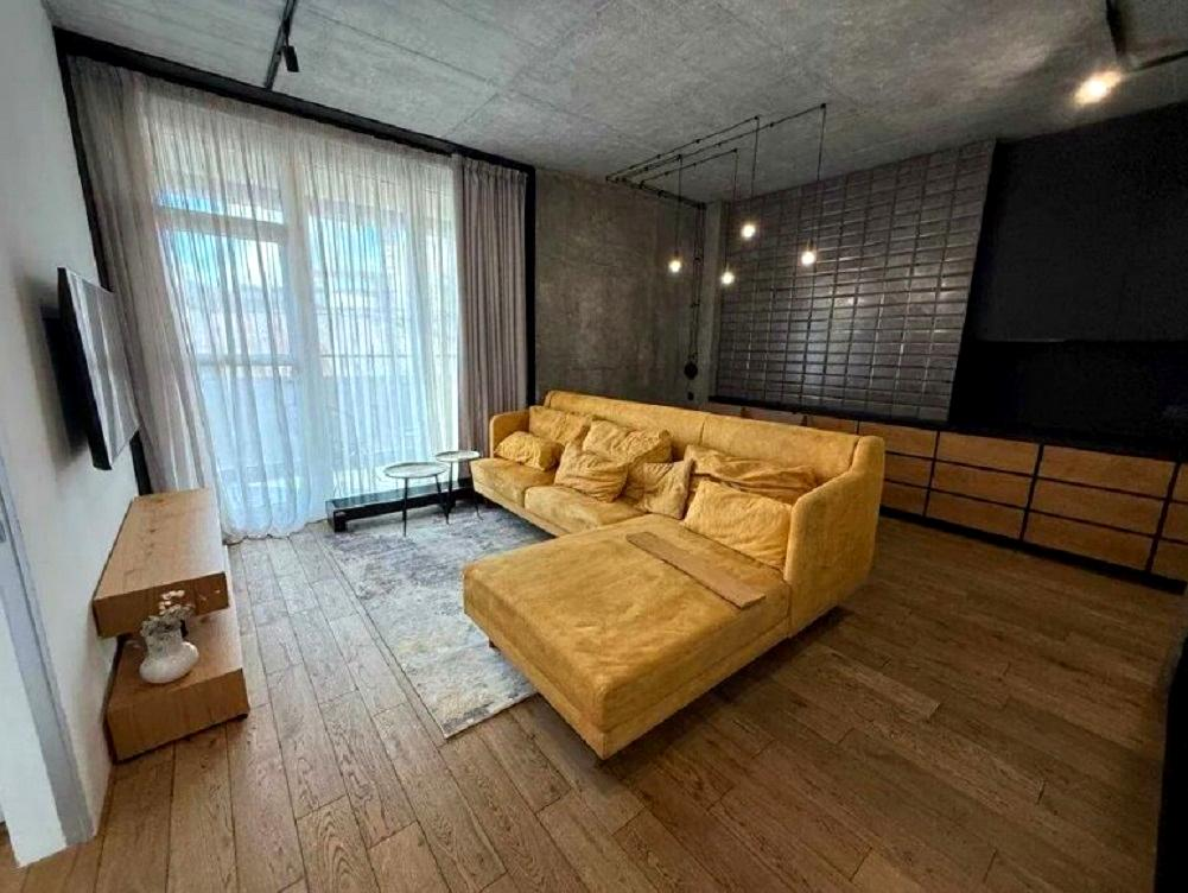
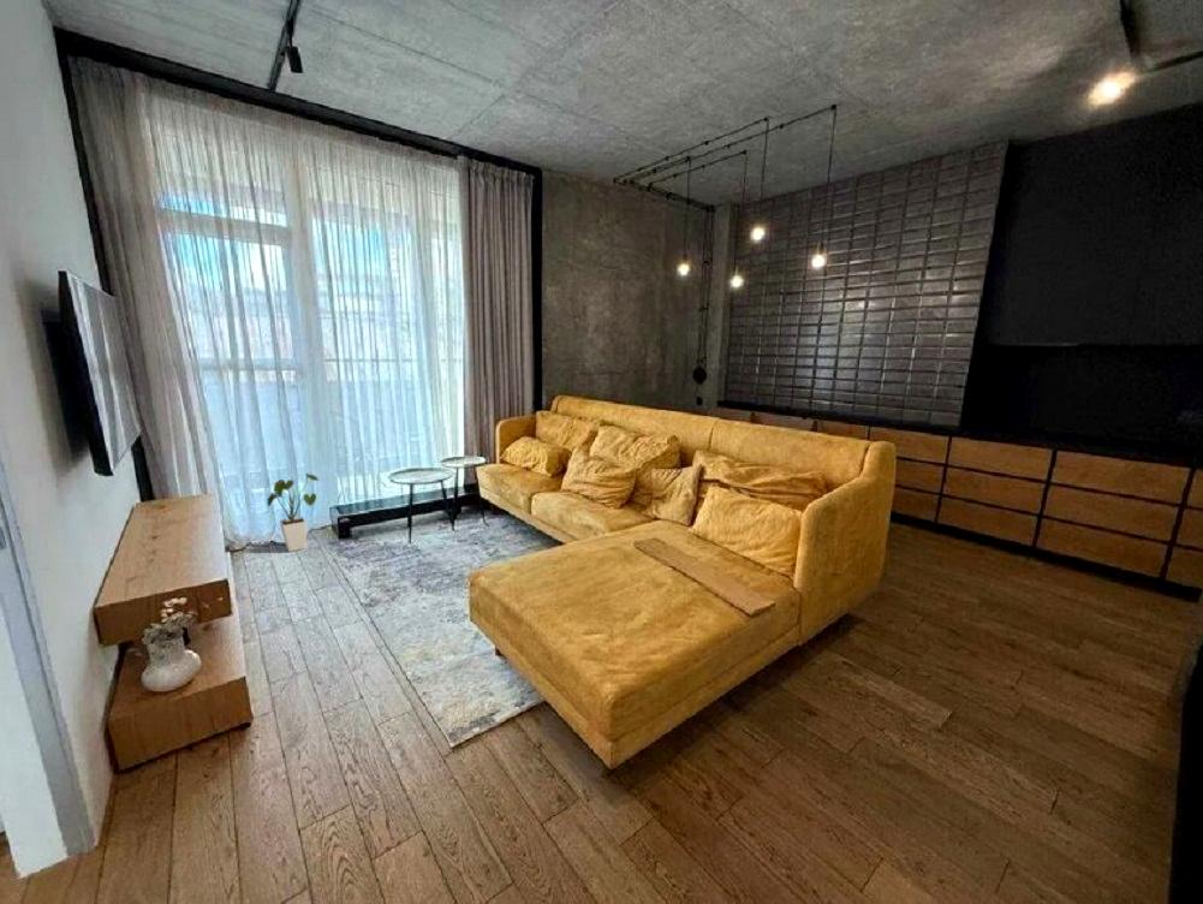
+ house plant [266,471,320,553]
